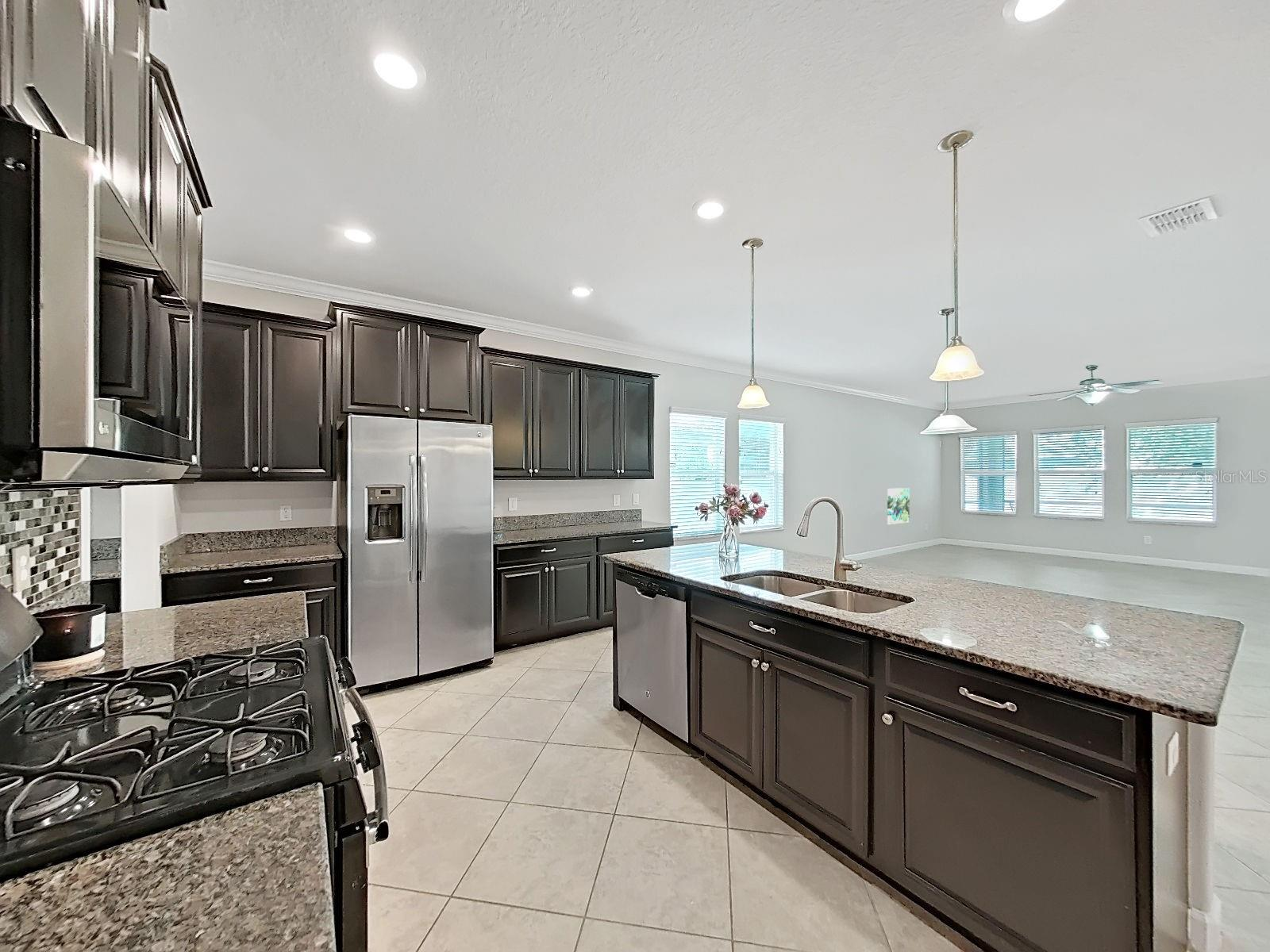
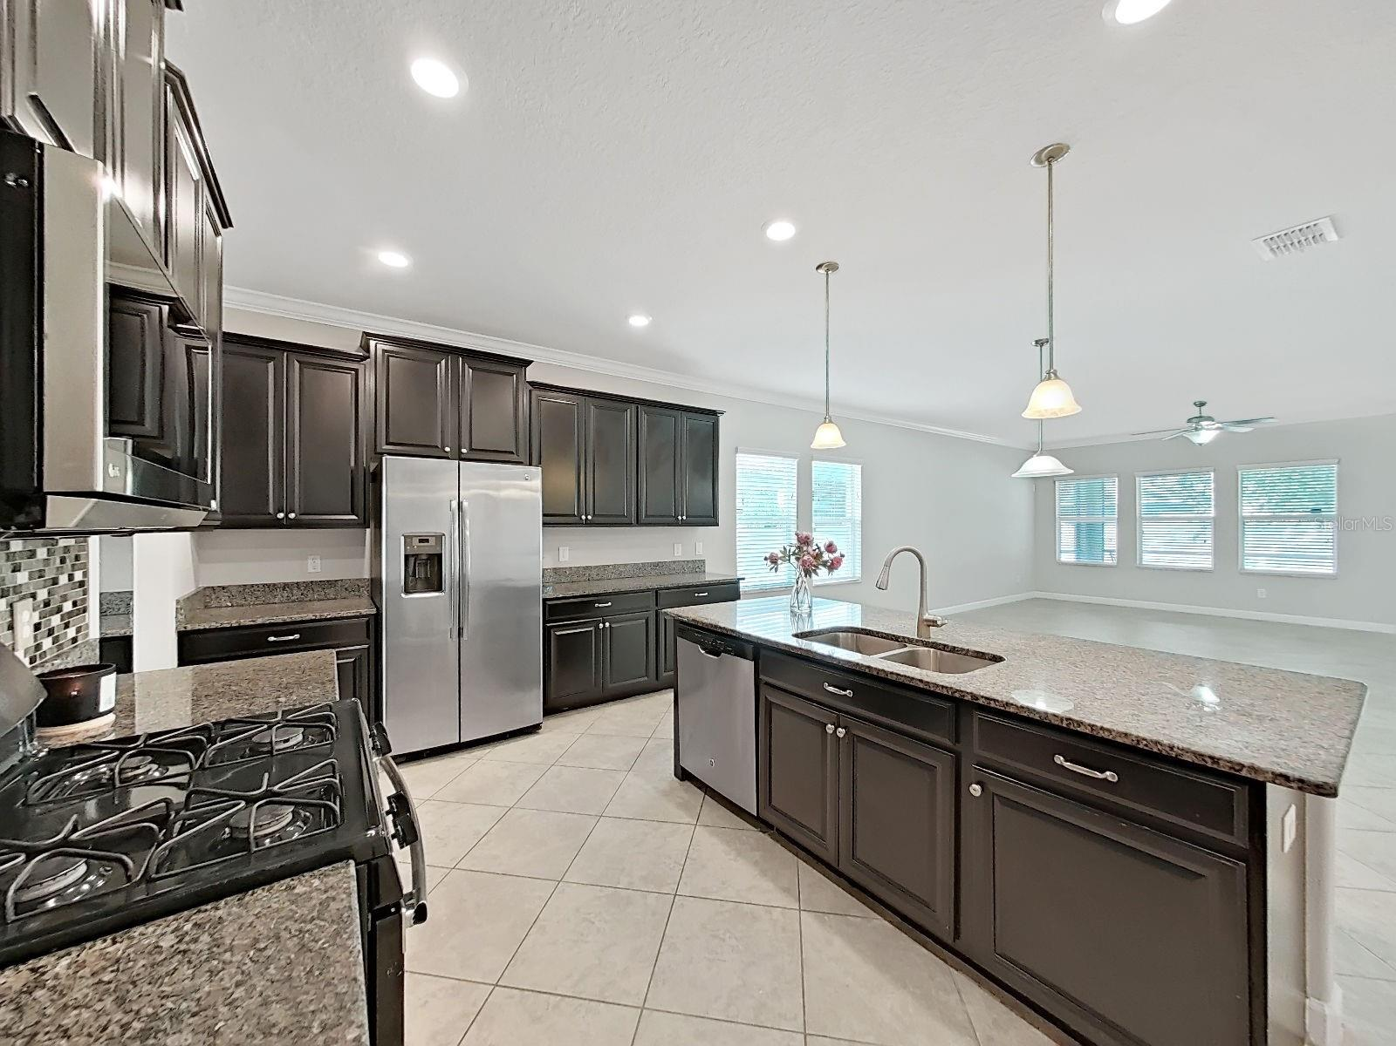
- wall art [887,487,910,525]
